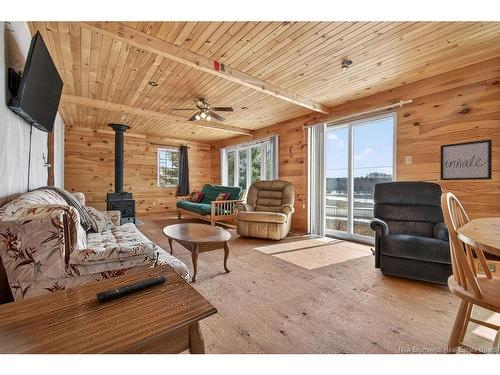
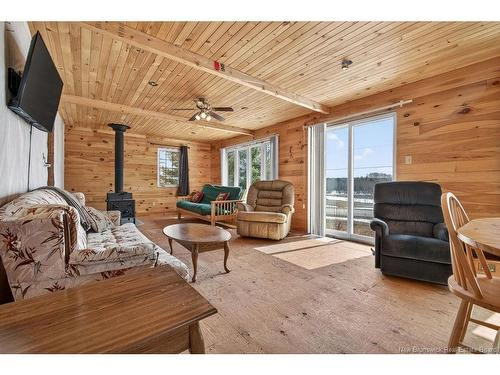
- wall art [439,139,493,181]
- remote control [95,275,167,302]
